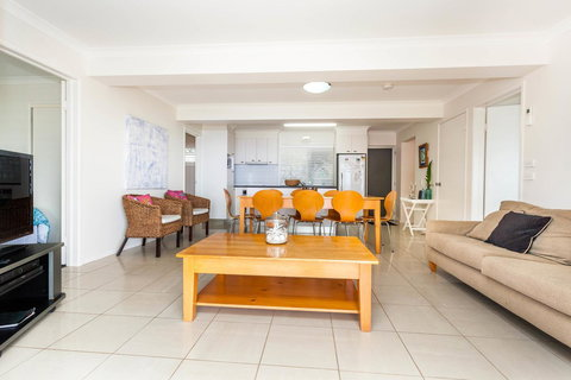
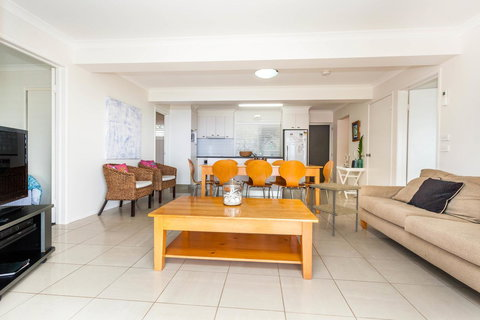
+ side table [310,182,362,237]
